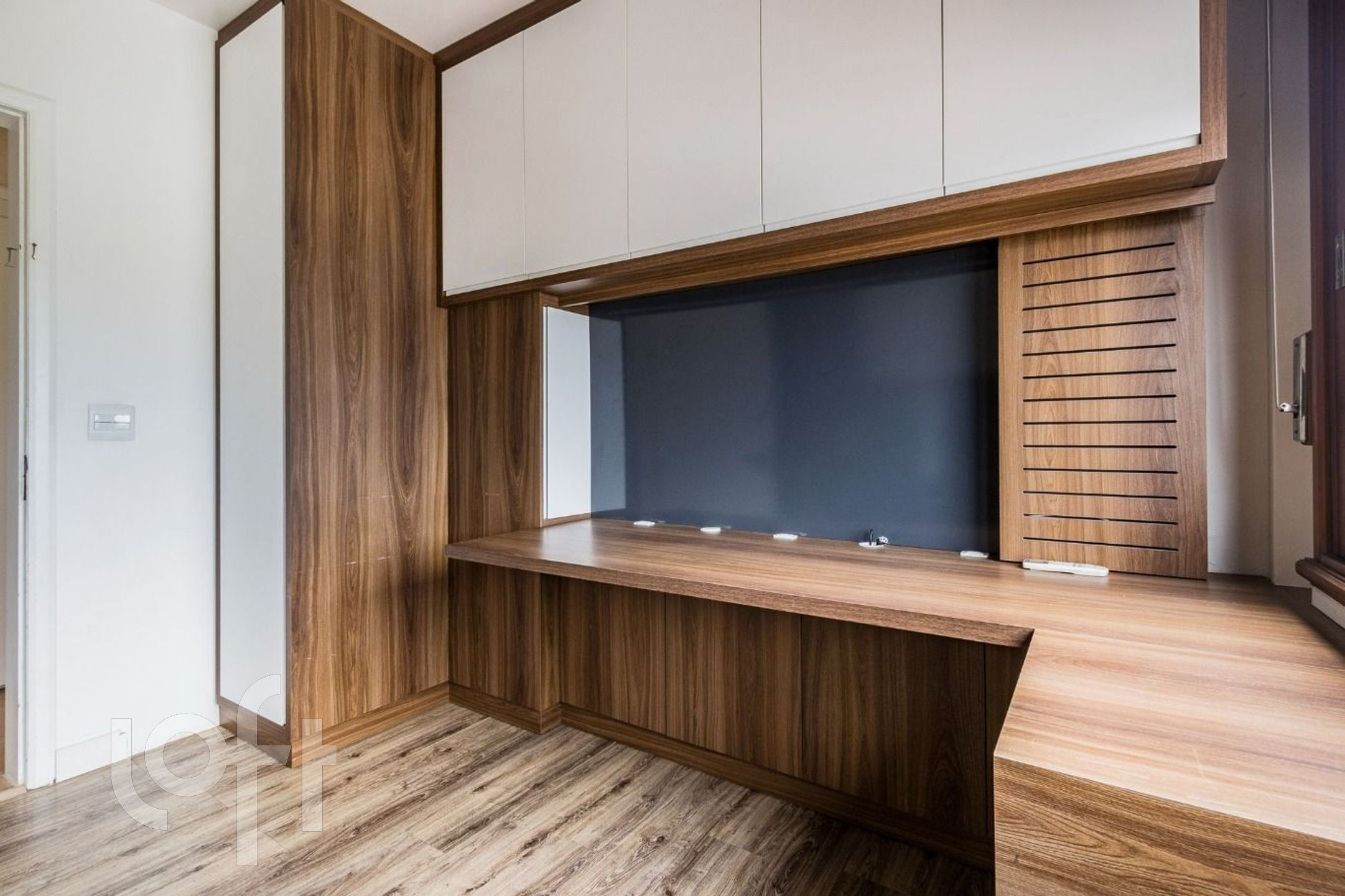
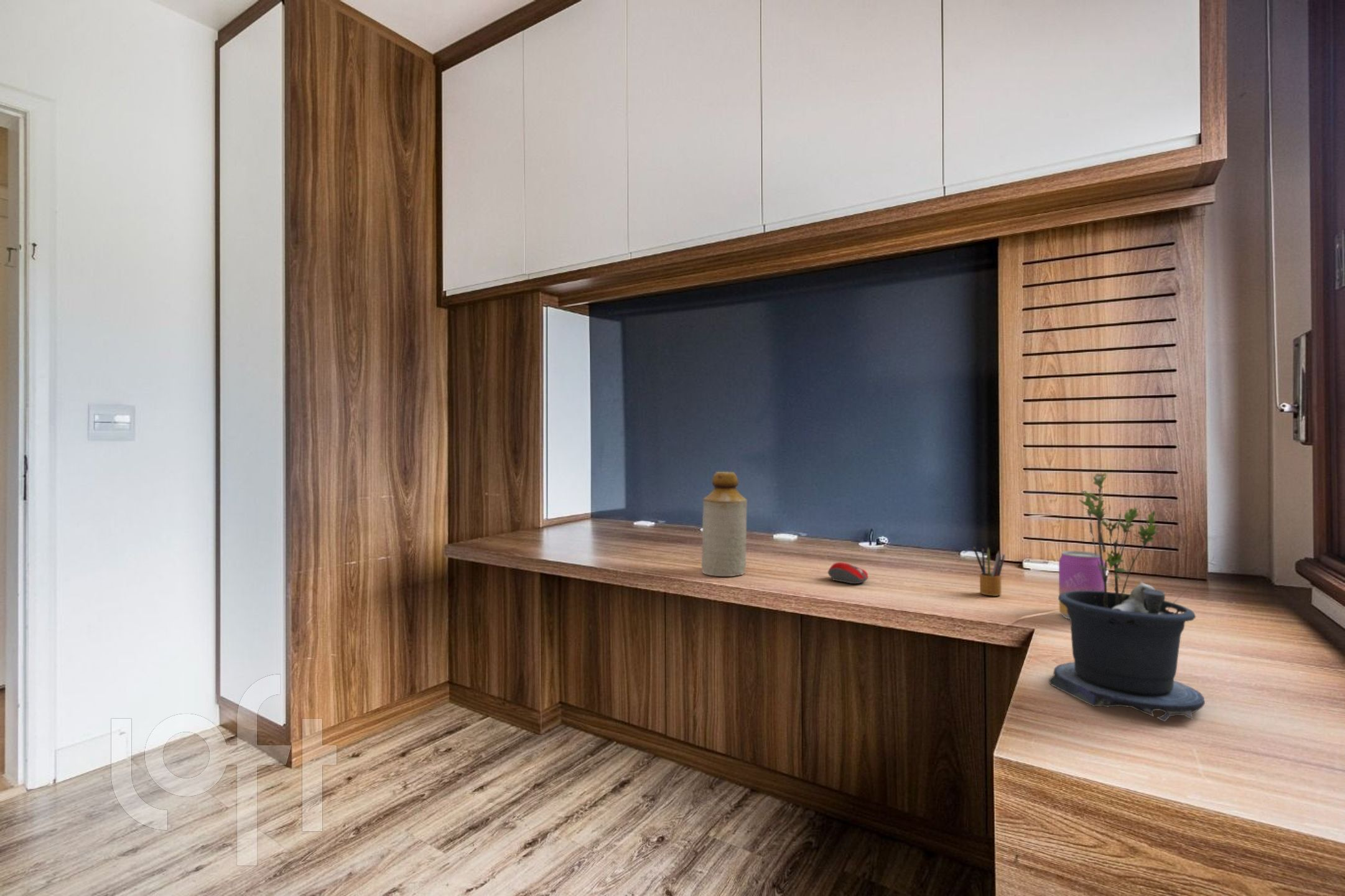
+ computer mouse [827,562,868,584]
+ pencil box [973,546,1006,597]
+ beer can [1058,550,1105,620]
+ potted plant [1048,472,1215,722]
+ bottle [701,471,748,577]
